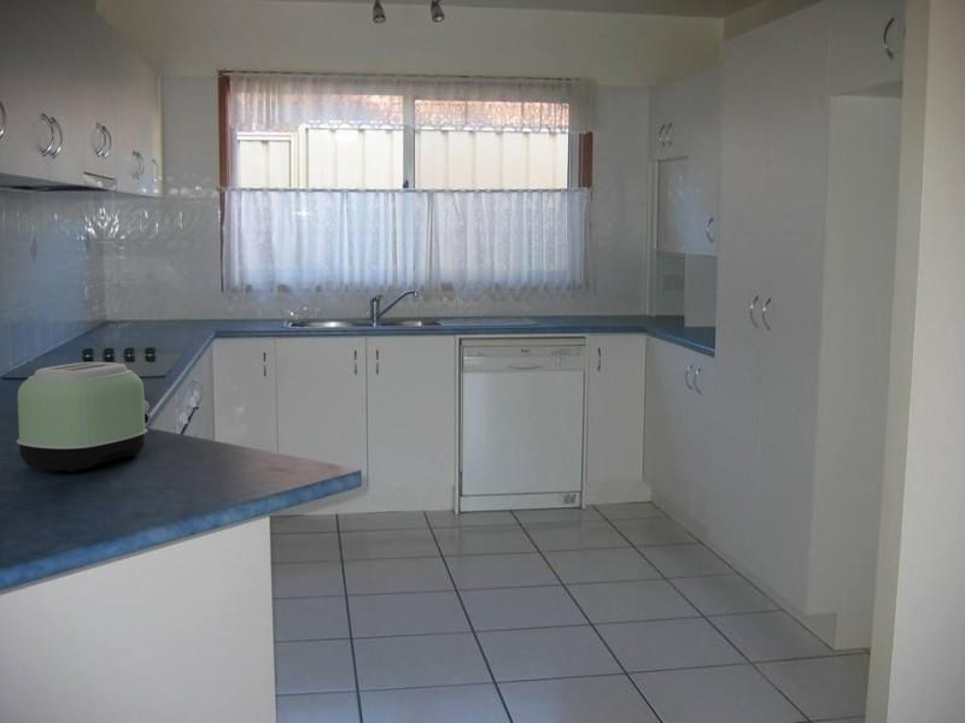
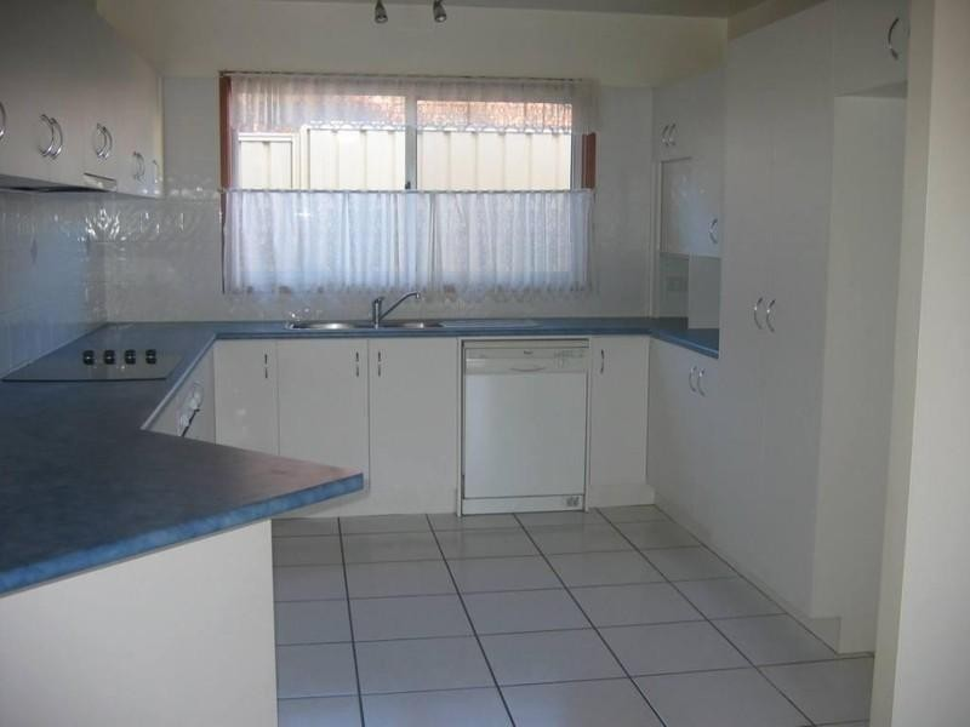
- toaster [16,360,152,474]
